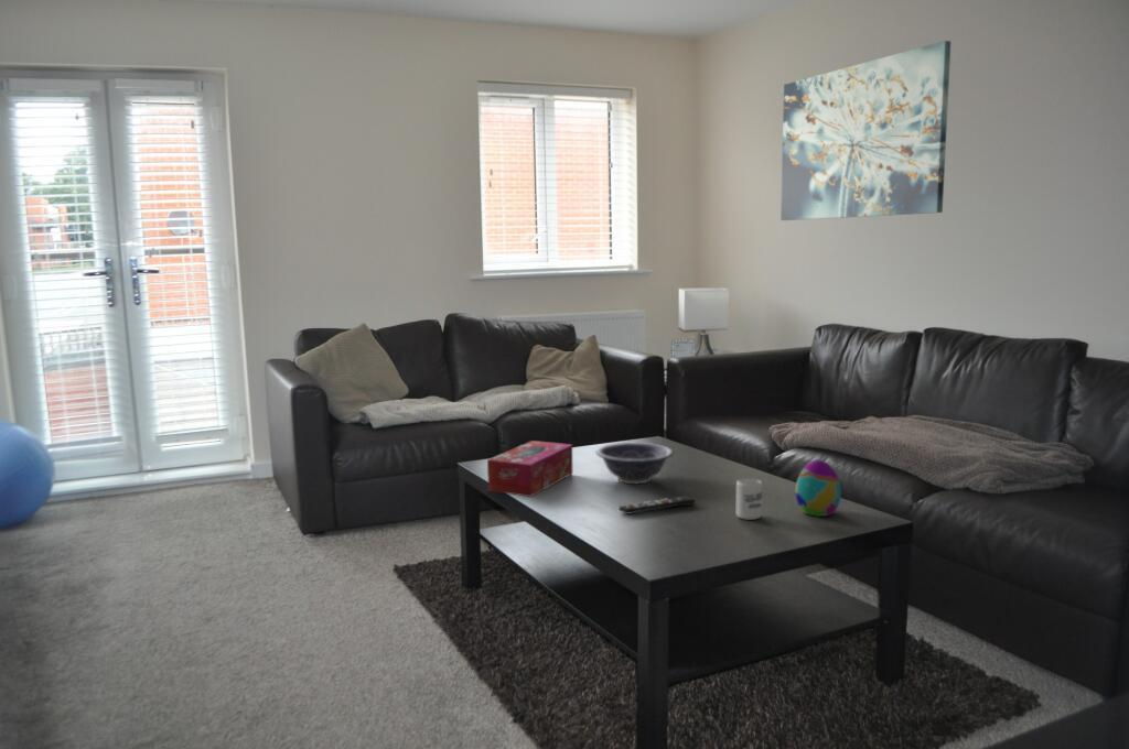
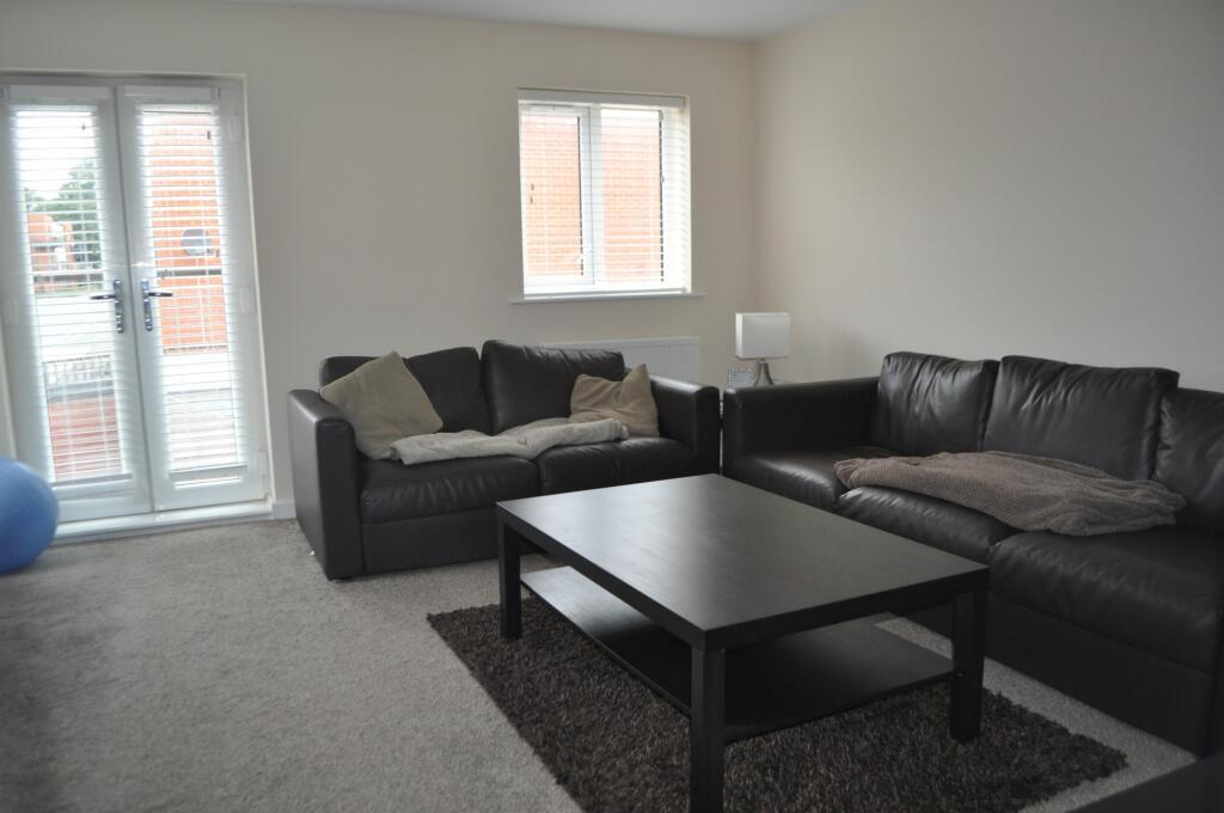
- wall art [779,40,951,221]
- tissue box [486,439,573,498]
- decorative bowl [594,442,675,485]
- decorative egg [794,458,842,518]
- cup [735,477,764,521]
- remote control [617,495,697,515]
